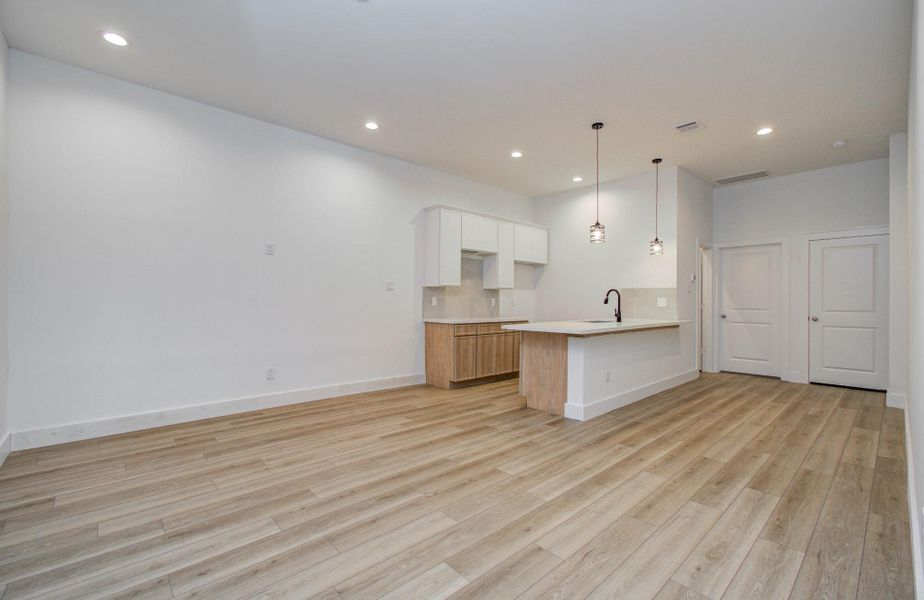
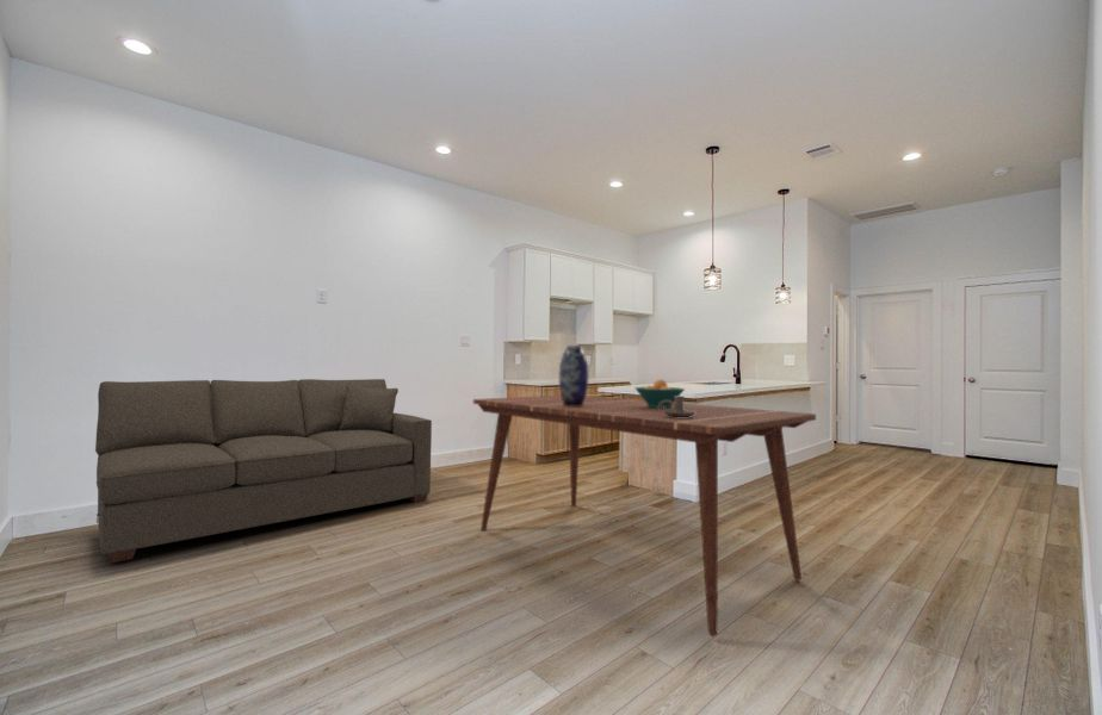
+ vase [558,344,589,406]
+ sofa [94,378,433,564]
+ dining table [472,394,817,638]
+ candle holder [658,396,695,417]
+ fruit bowl [633,378,686,409]
